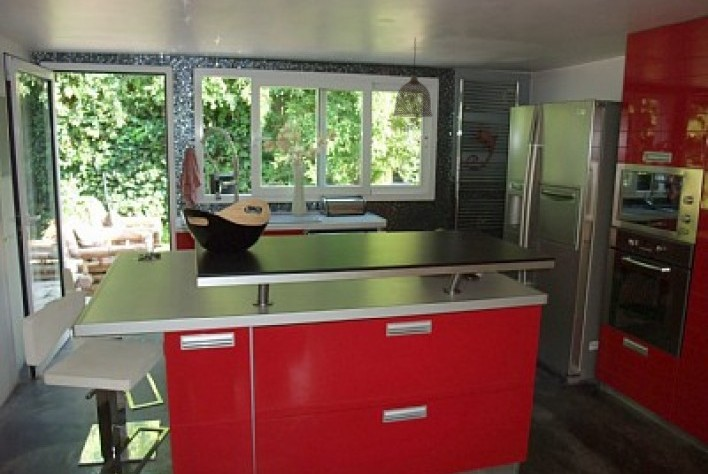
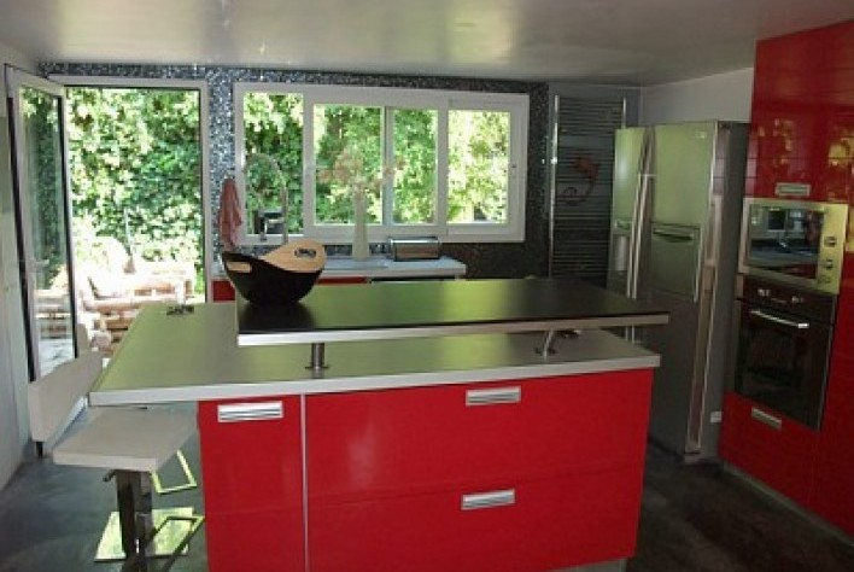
- pendant lamp [392,37,434,118]
